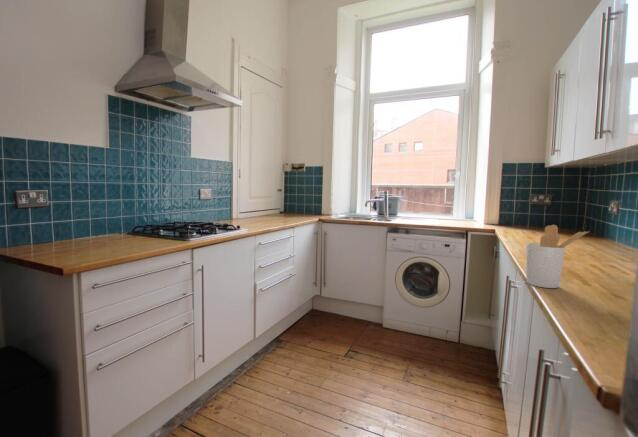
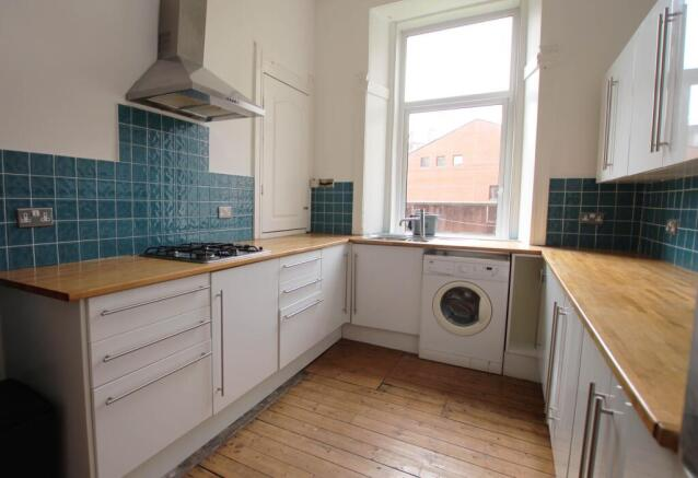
- utensil holder [525,224,589,289]
